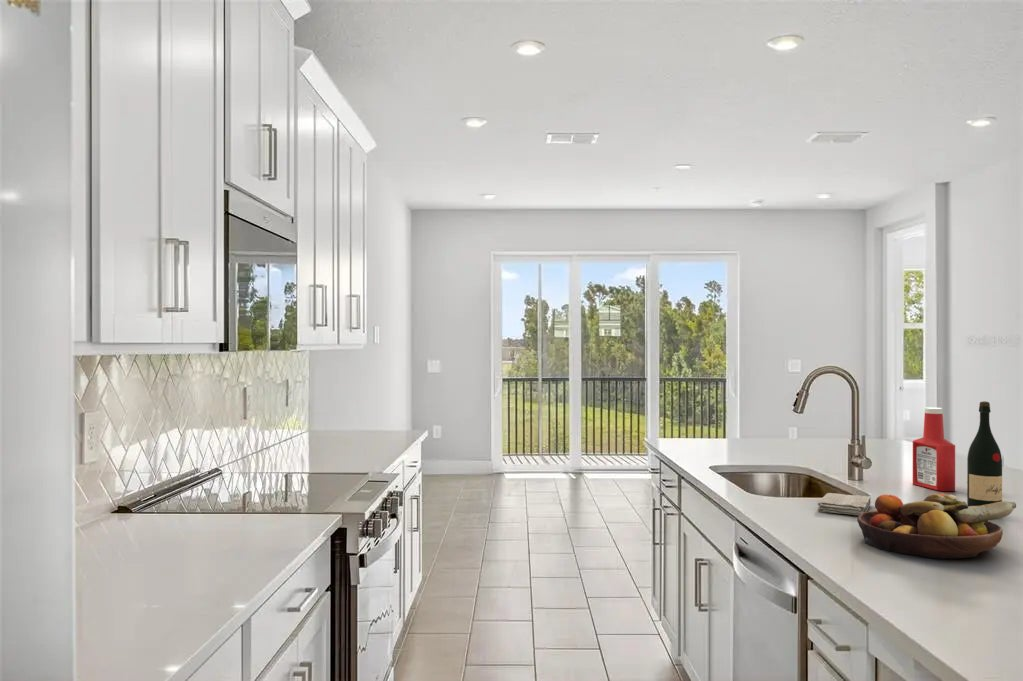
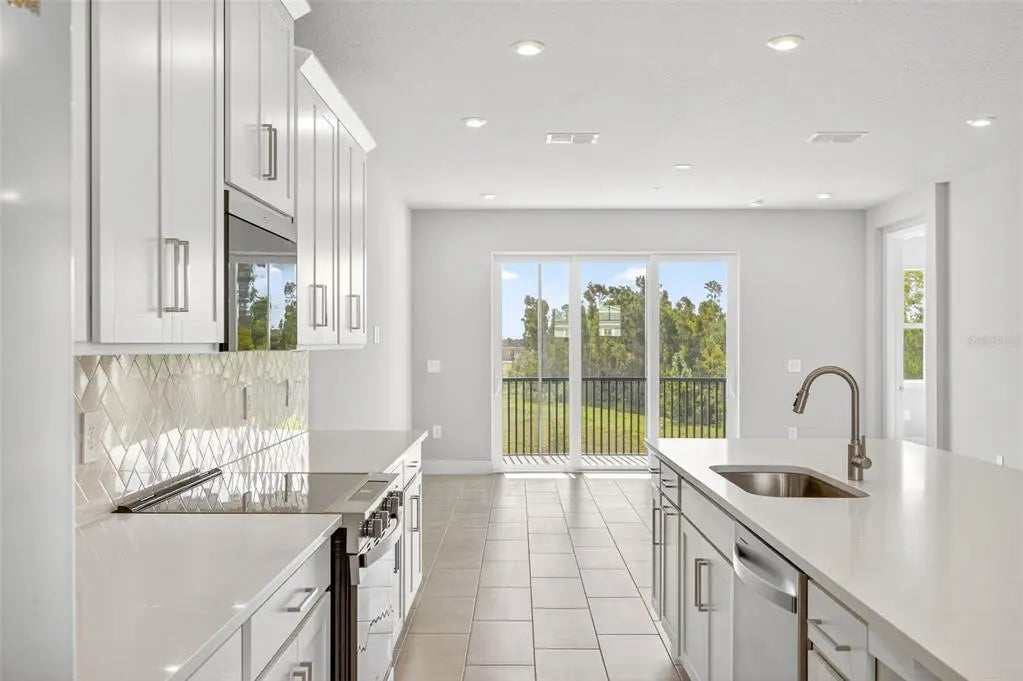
- washcloth [817,492,871,516]
- fruit bowl [856,492,1017,560]
- wine bottle [966,400,1003,507]
- soap bottle [912,406,956,492]
